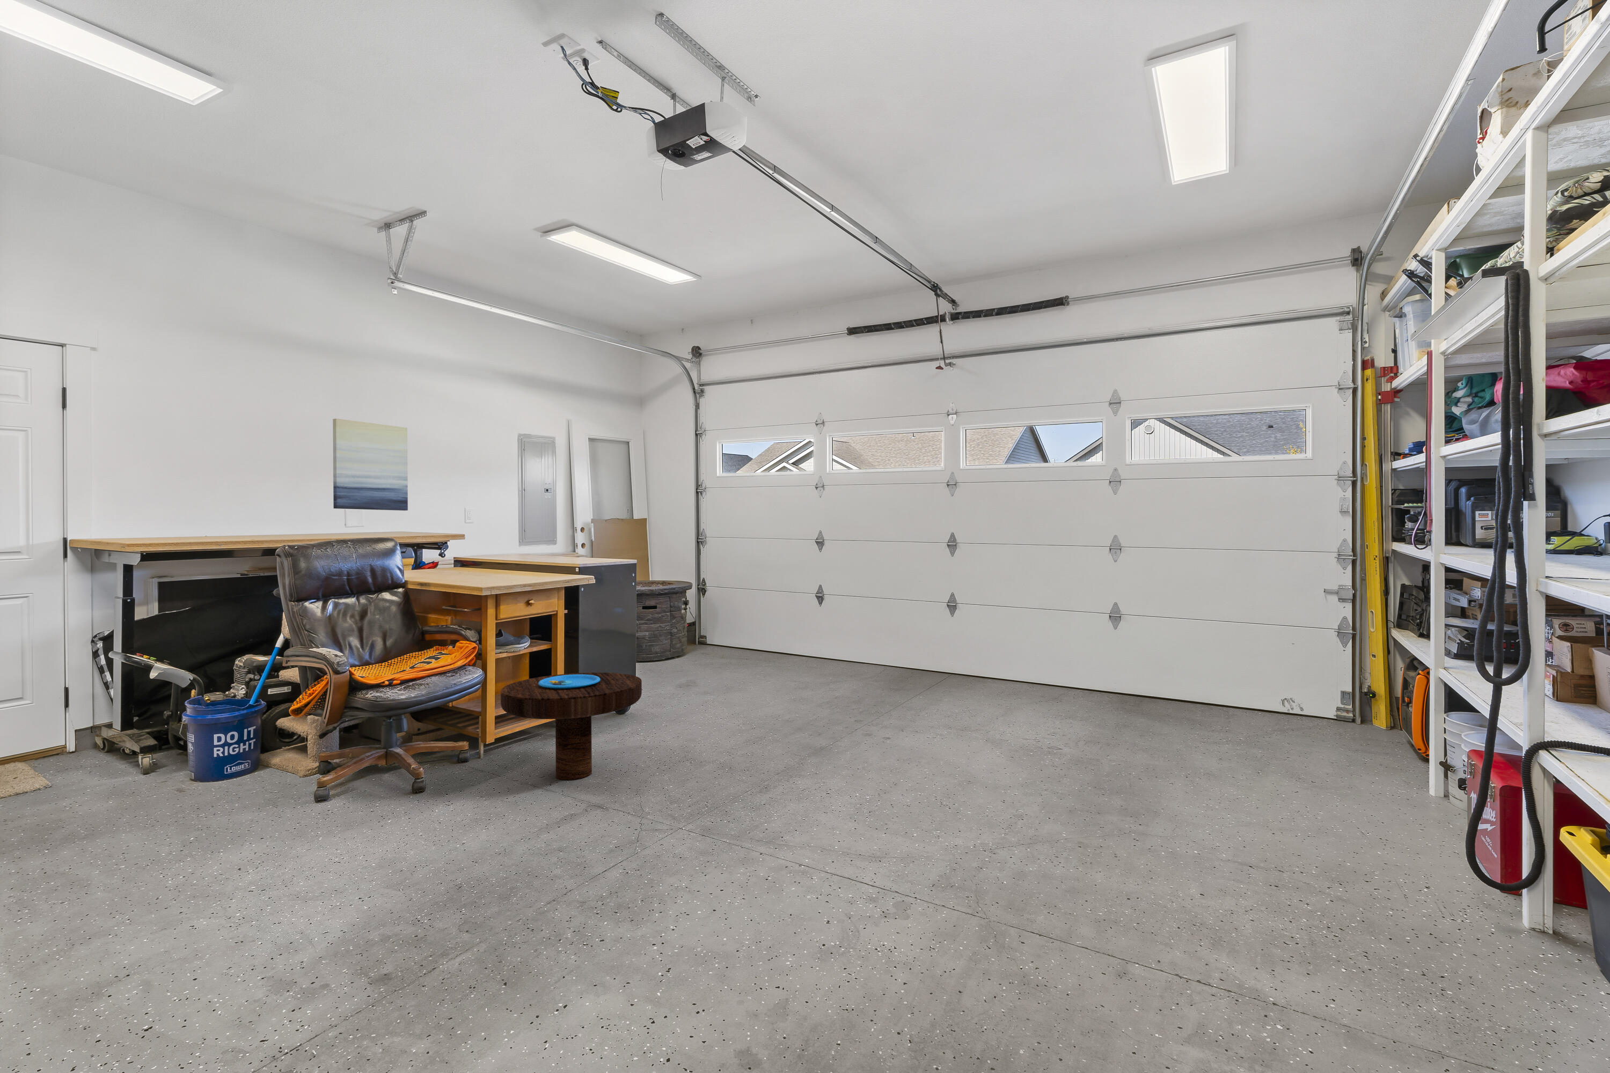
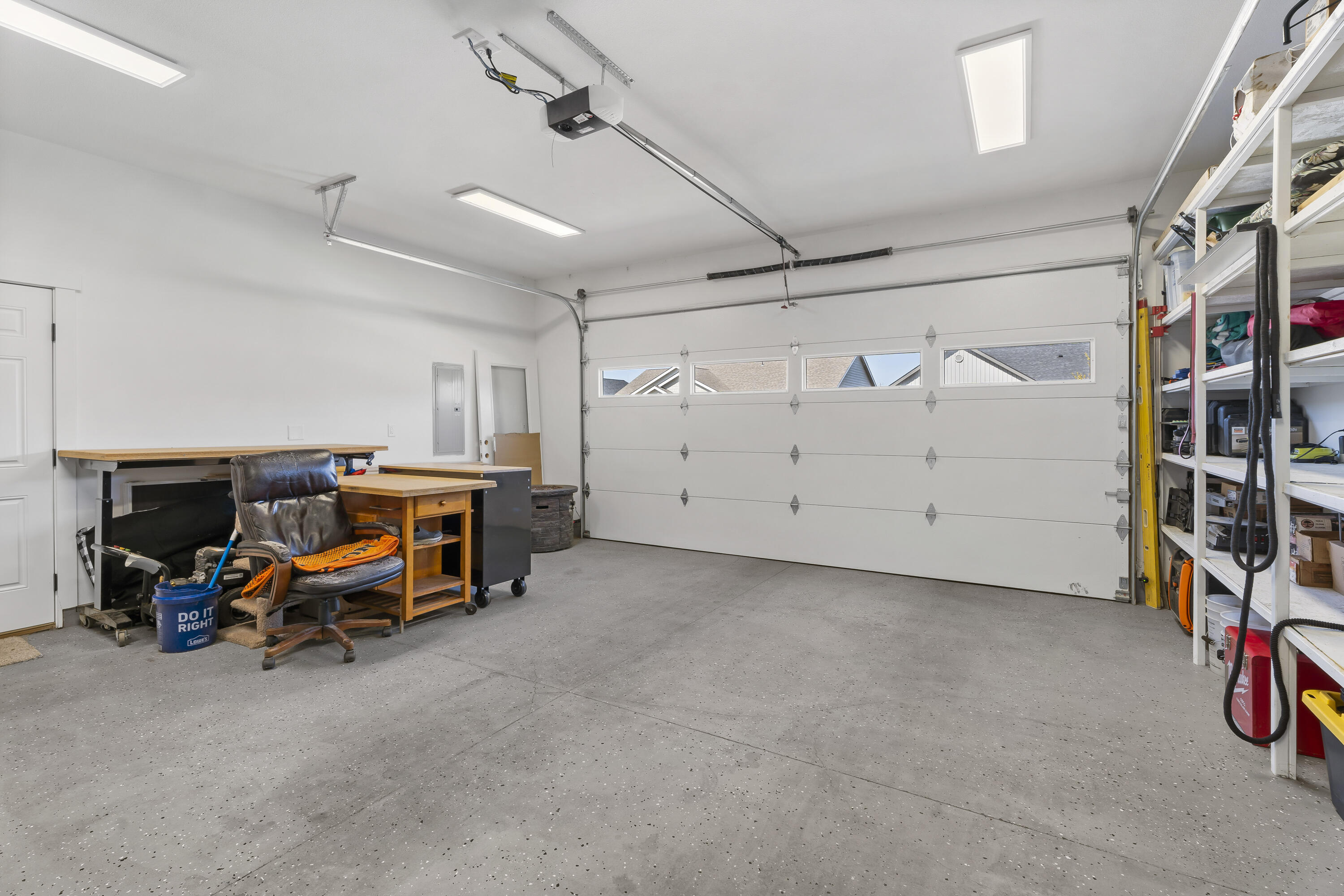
- side table [501,672,642,781]
- wall art [332,418,408,511]
